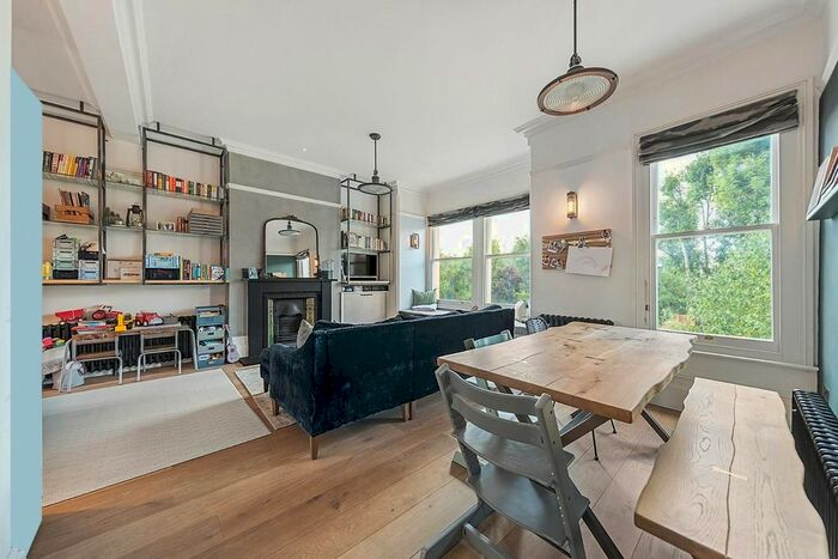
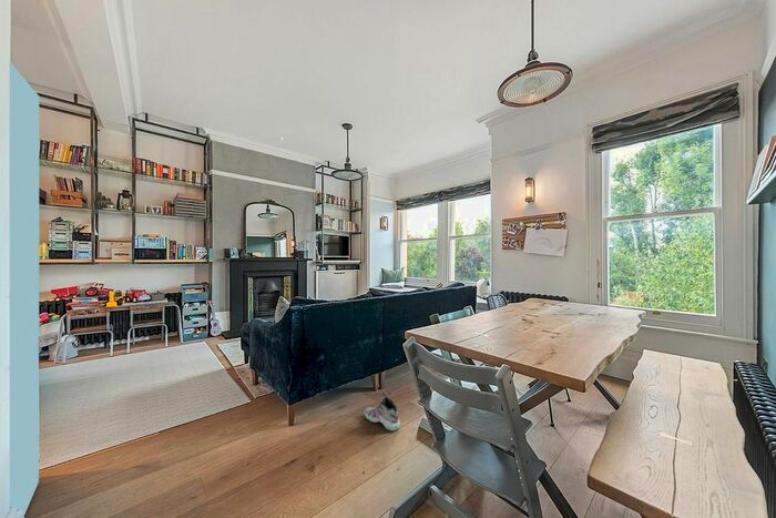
+ sneaker [364,392,400,431]
